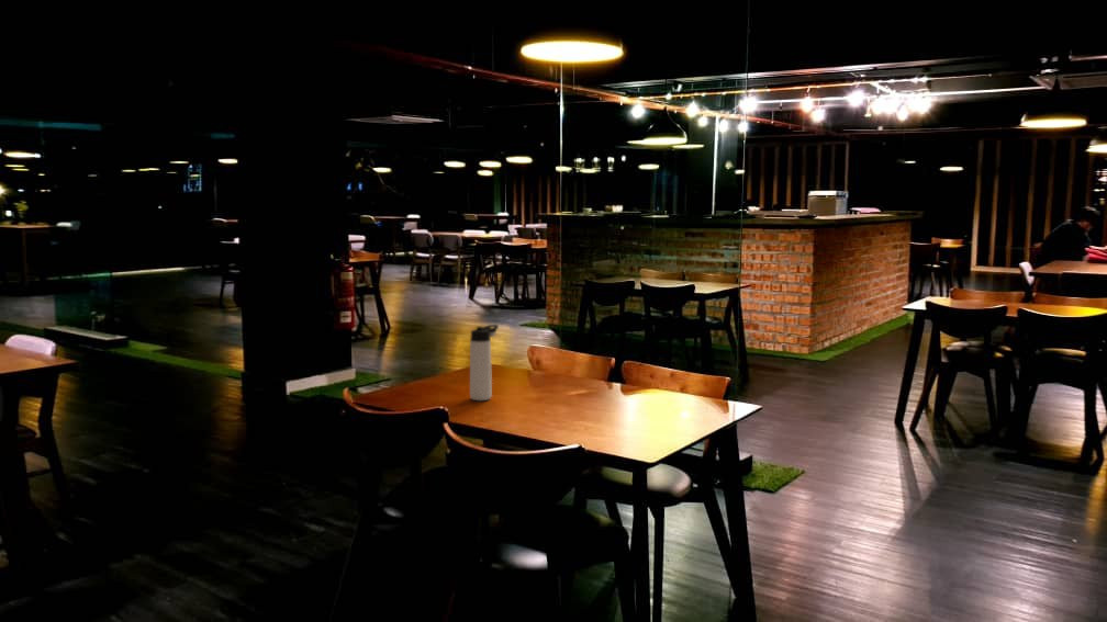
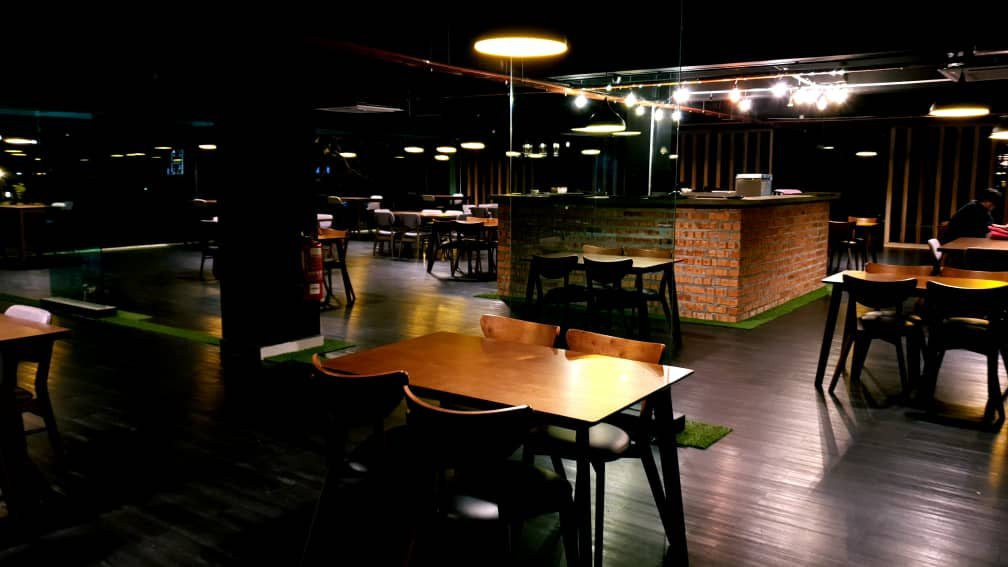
- thermos bottle [469,324,500,402]
